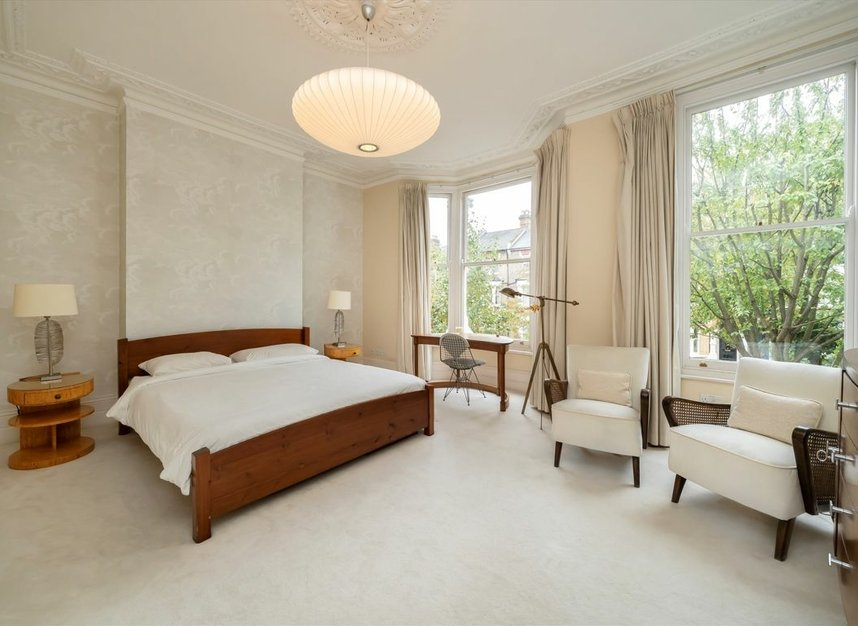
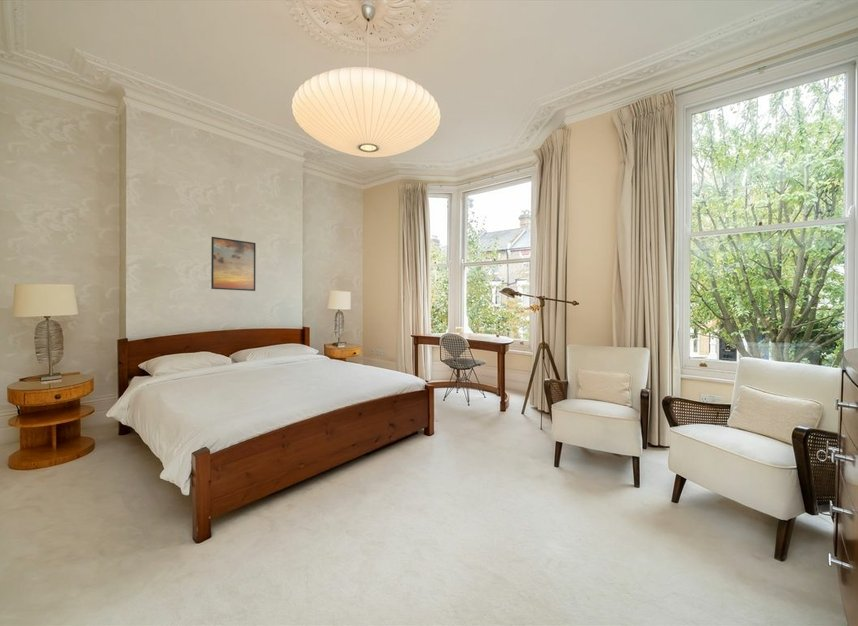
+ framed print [210,236,257,292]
